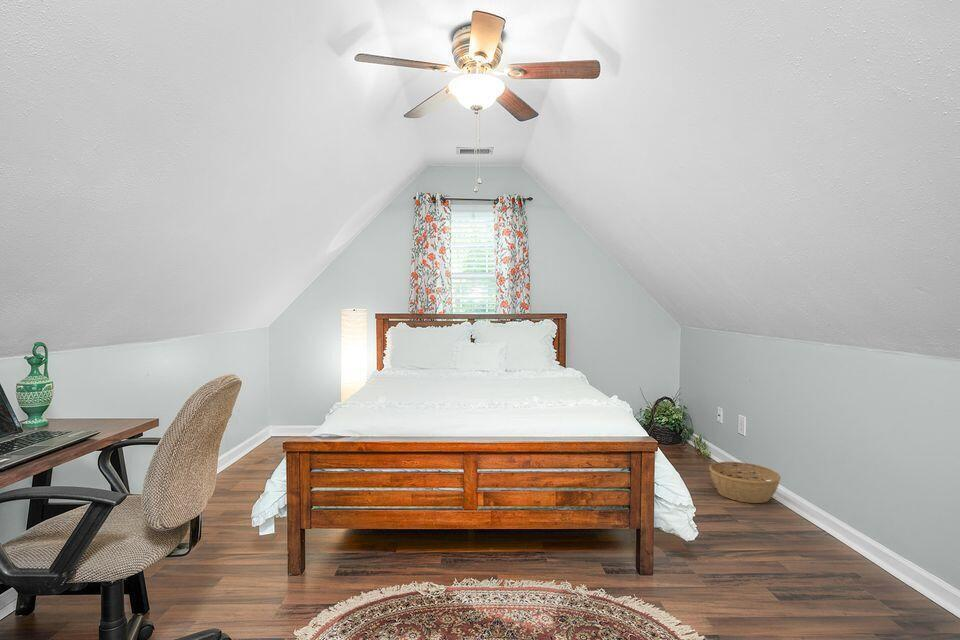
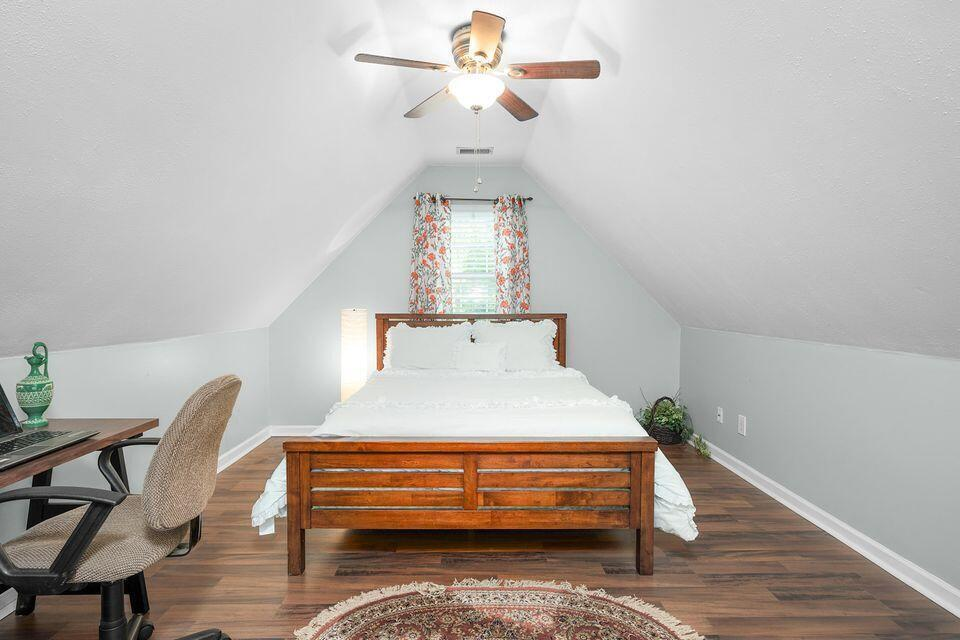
- basket [708,461,782,504]
